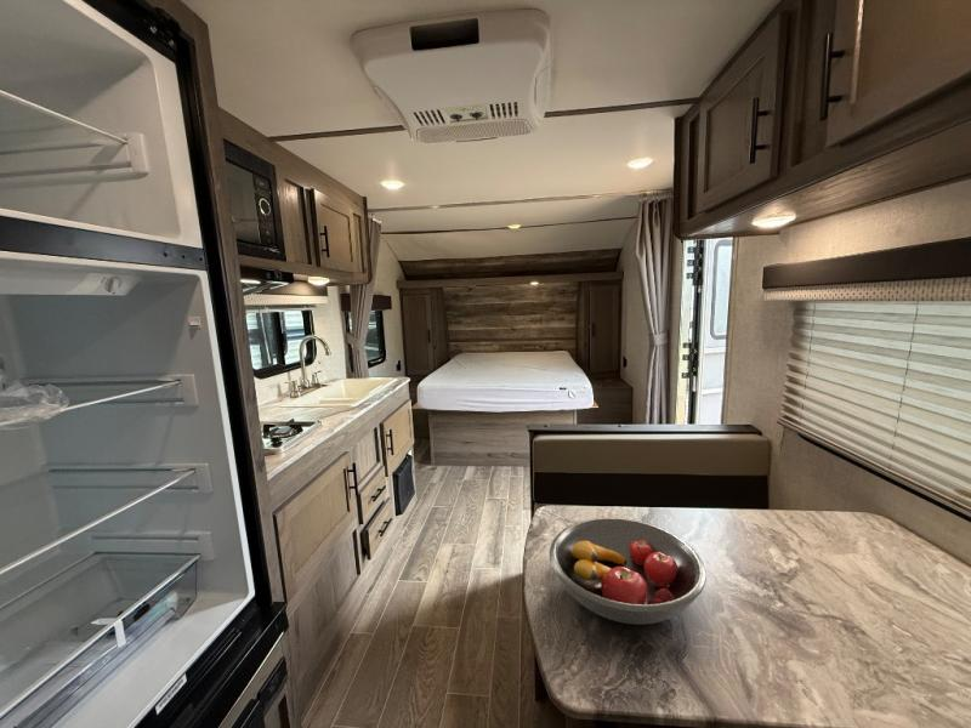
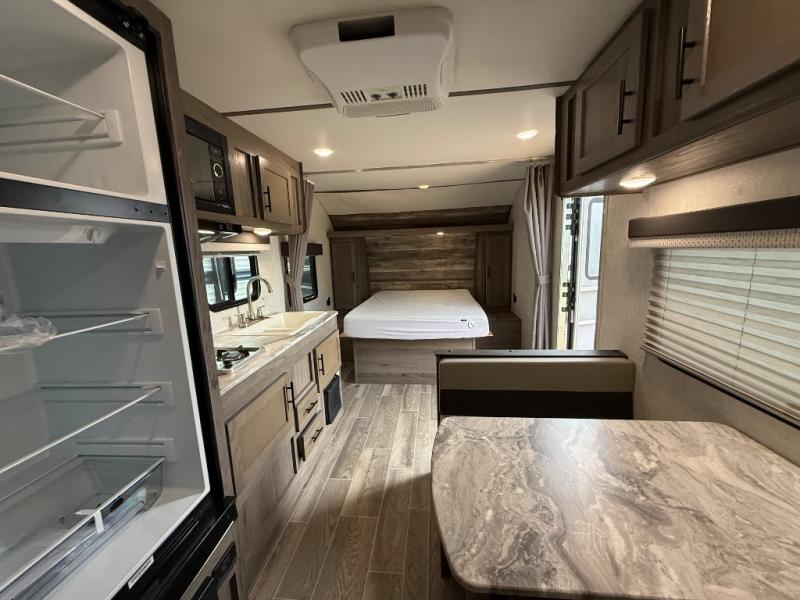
- fruit bowl [549,517,708,626]
